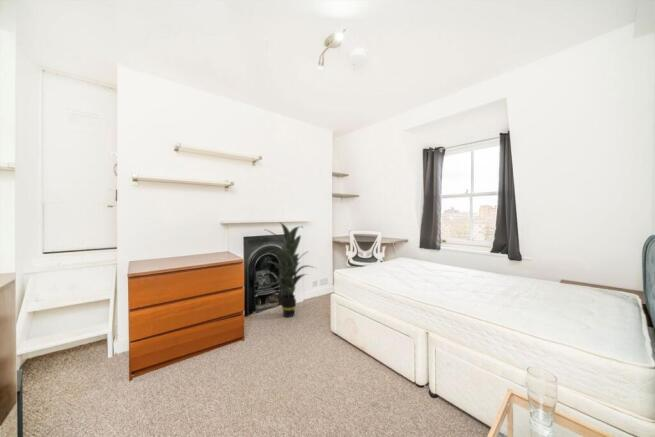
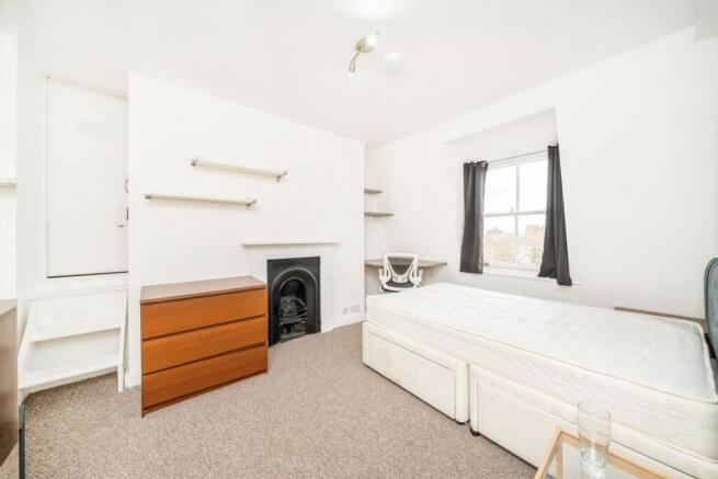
- indoor plant [261,221,319,318]
